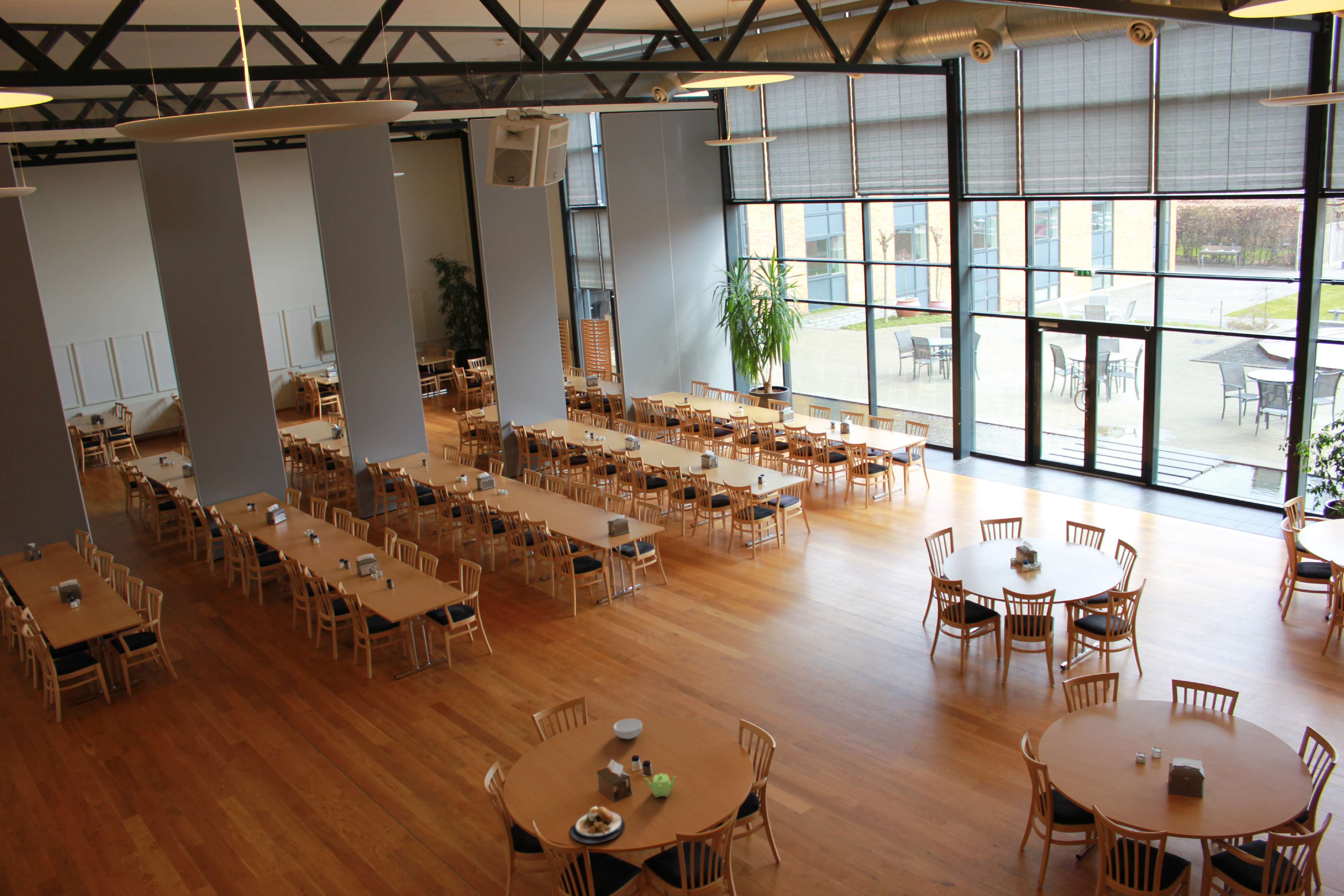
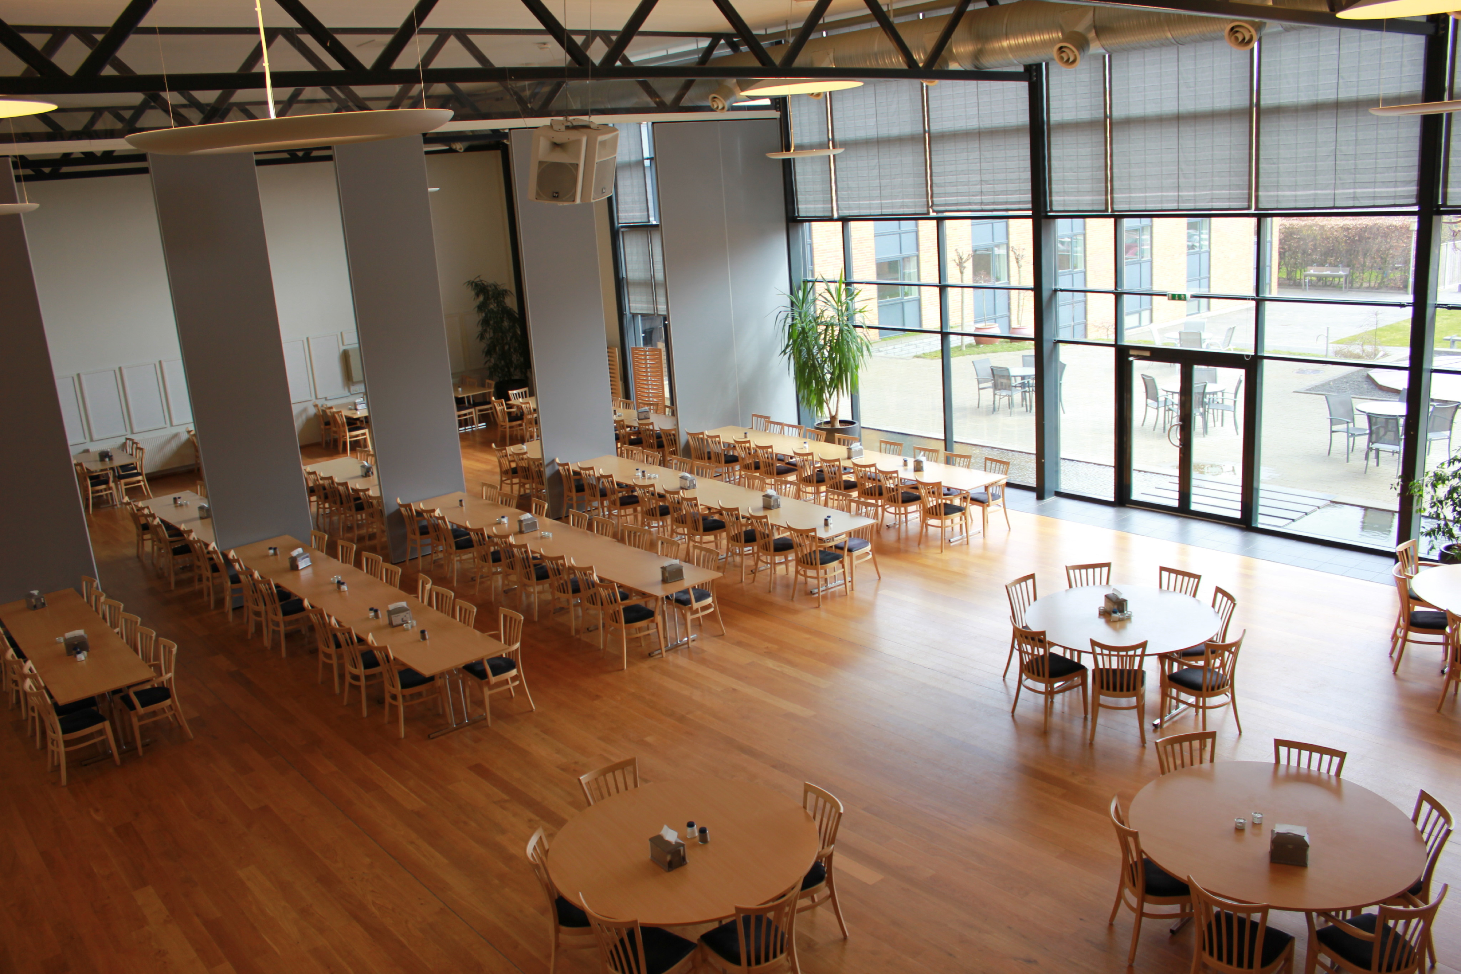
- plate [570,806,625,844]
- teapot [643,773,678,798]
- cereal bowl [613,718,643,740]
